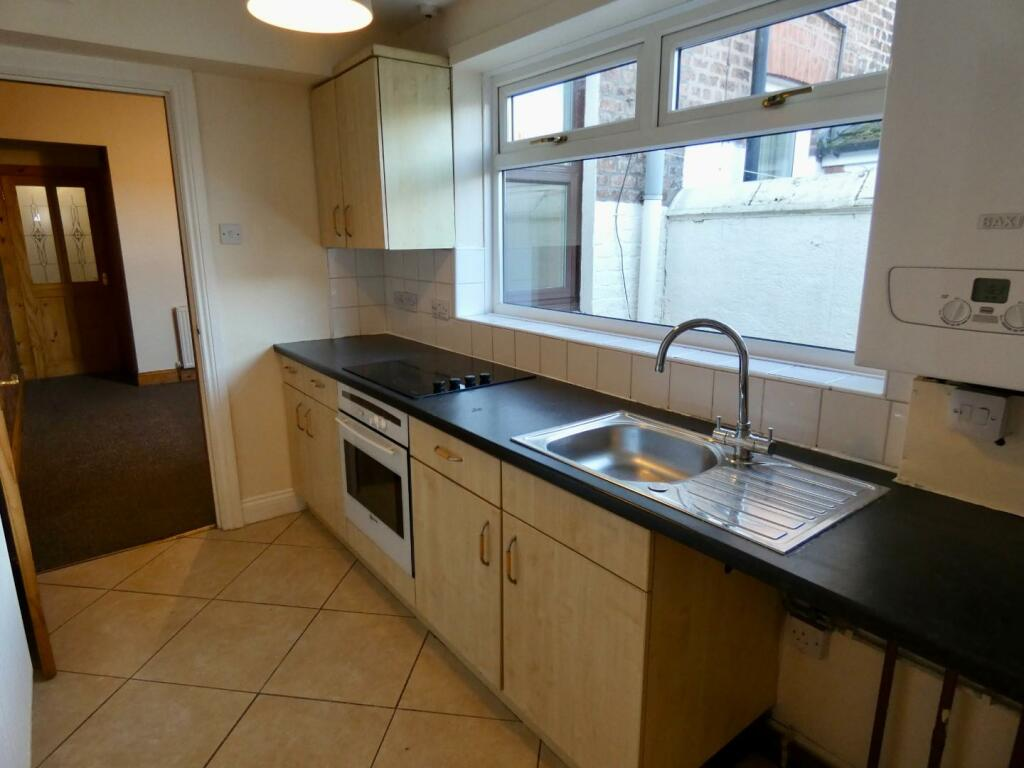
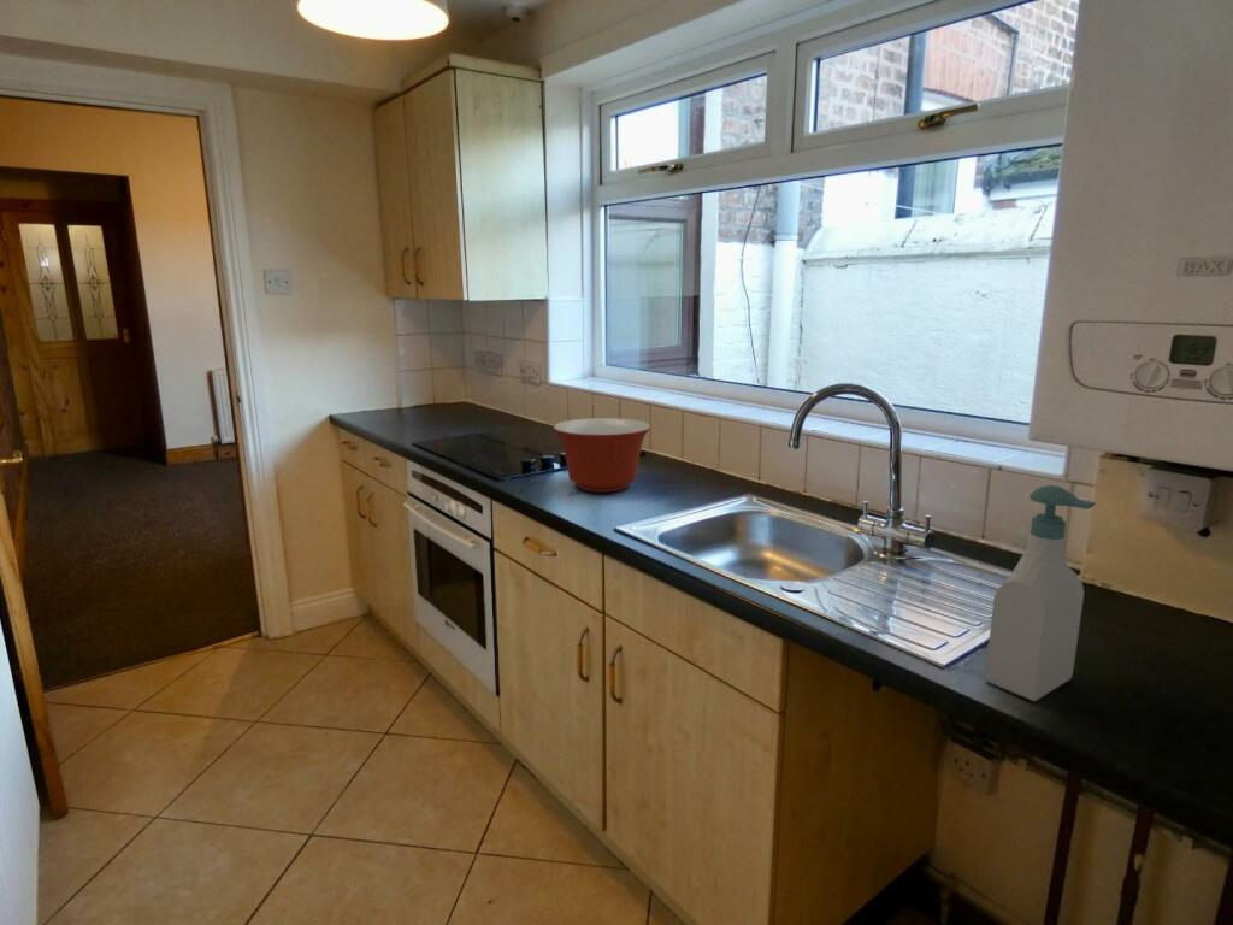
+ mixing bowl [551,417,653,494]
+ soap bottle [984,484,1097,702]
